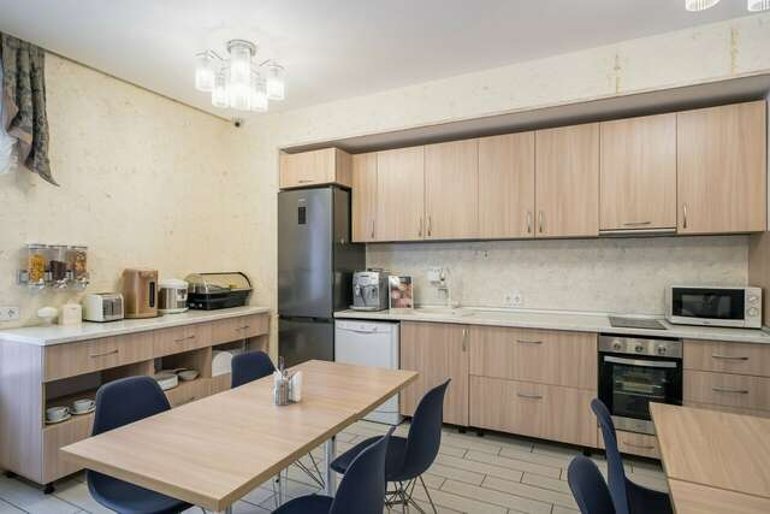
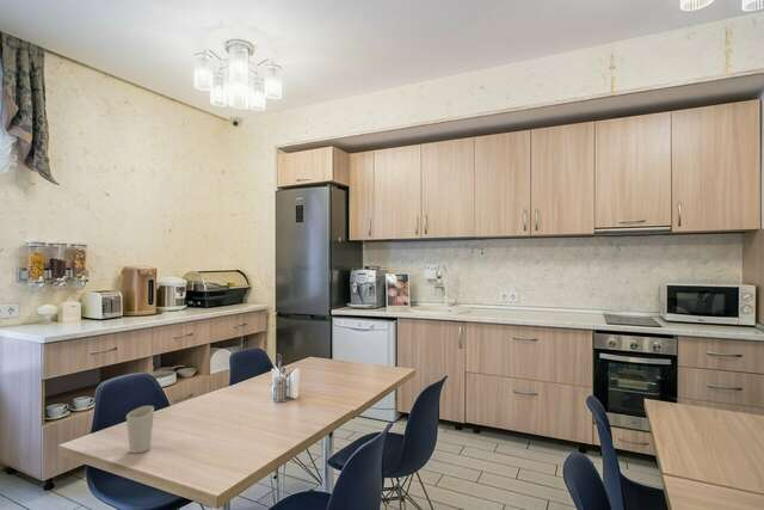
+ cup [125,405,155,454]
